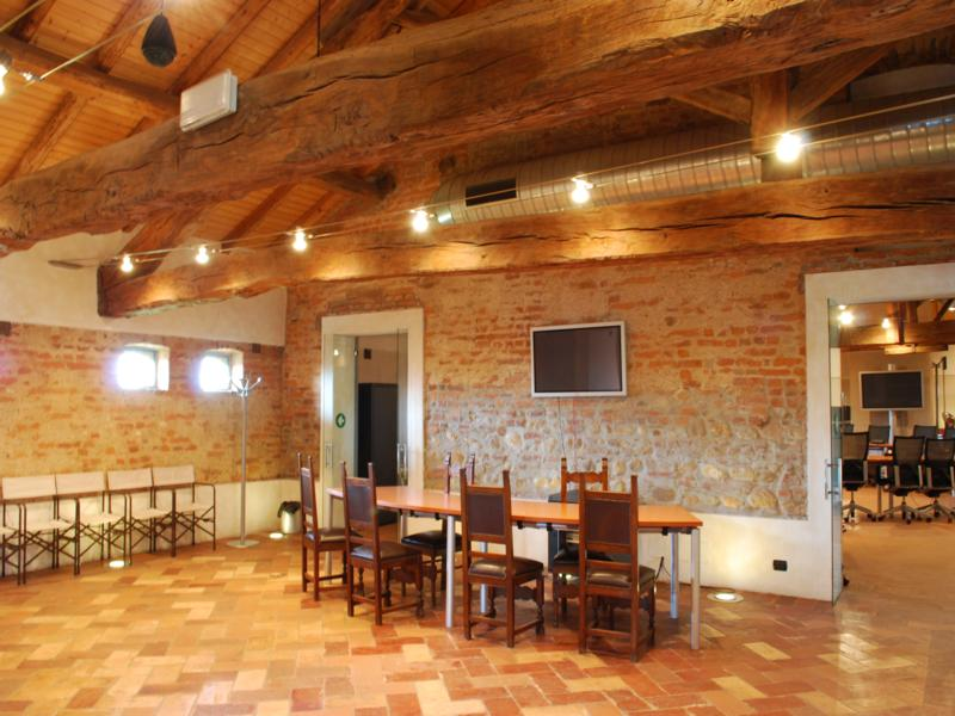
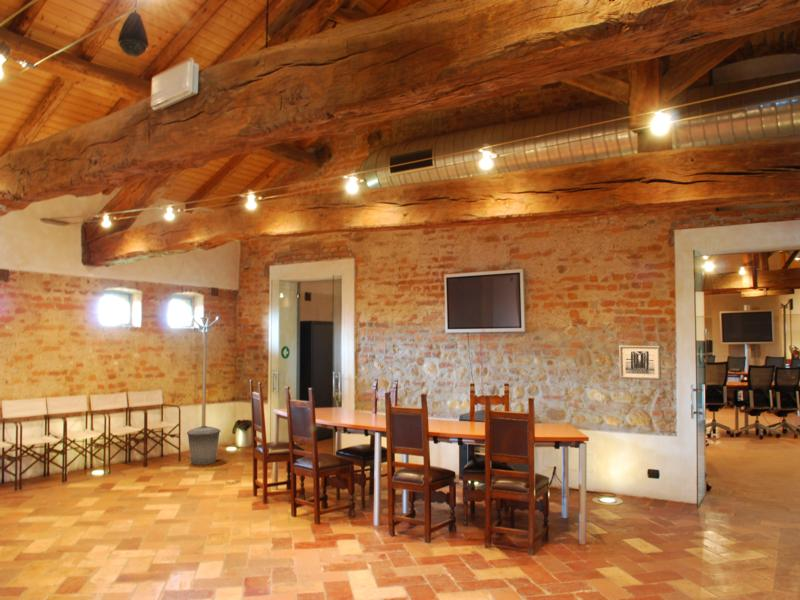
+ wall art [618,345,662,381]
+ trash can [186,425,221,466]
